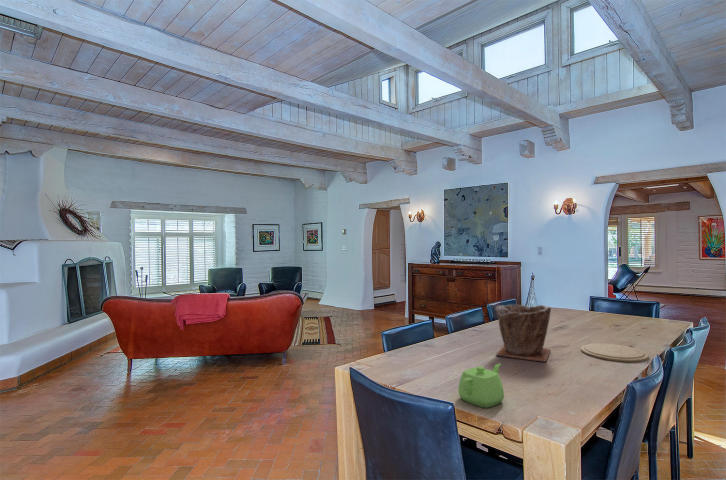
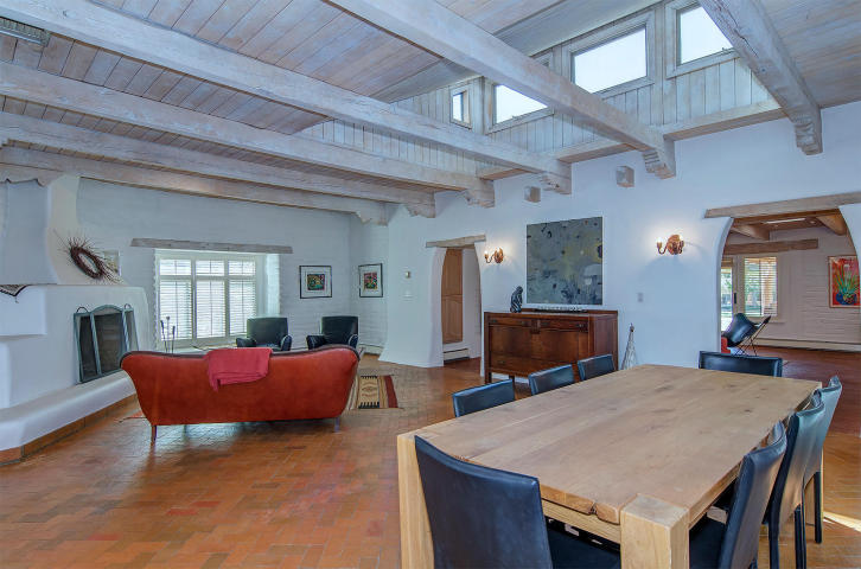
- plant pot [494,304,552,363]
- plate [580,342,650,363]
- teapot [458,362,505,409]
